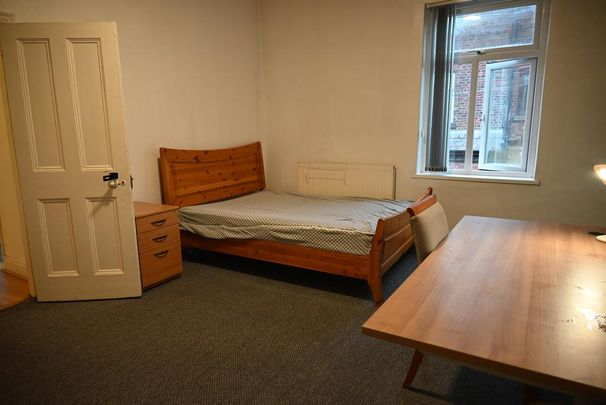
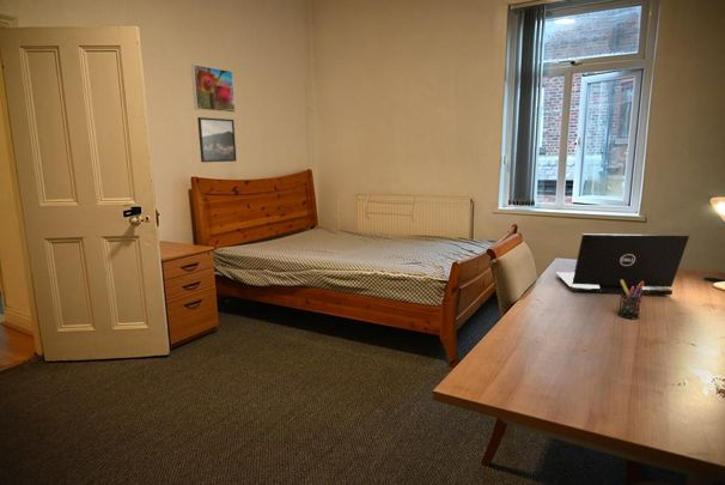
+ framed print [196,116,238,163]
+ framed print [190,63,236,114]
+ pen holder [617,280,644,320]
+ laptop [555,232,690,296]
